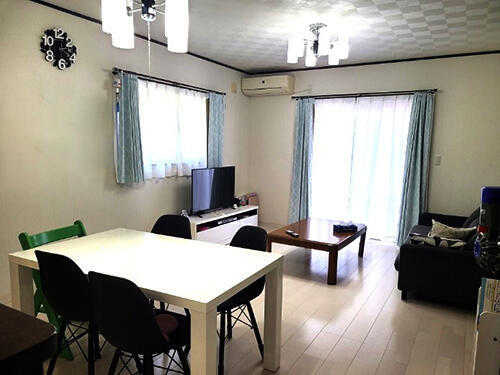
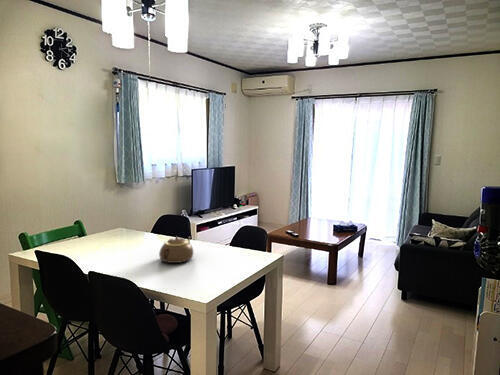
+ teapot [158,235,195,264]
